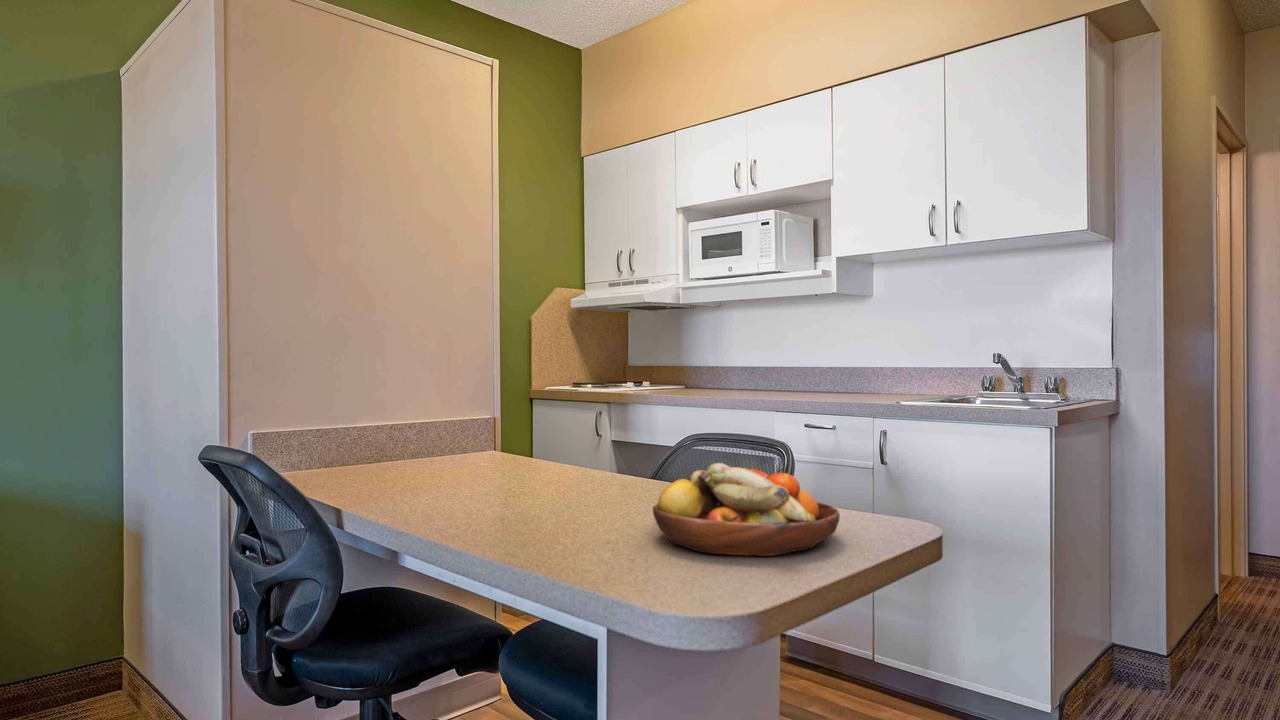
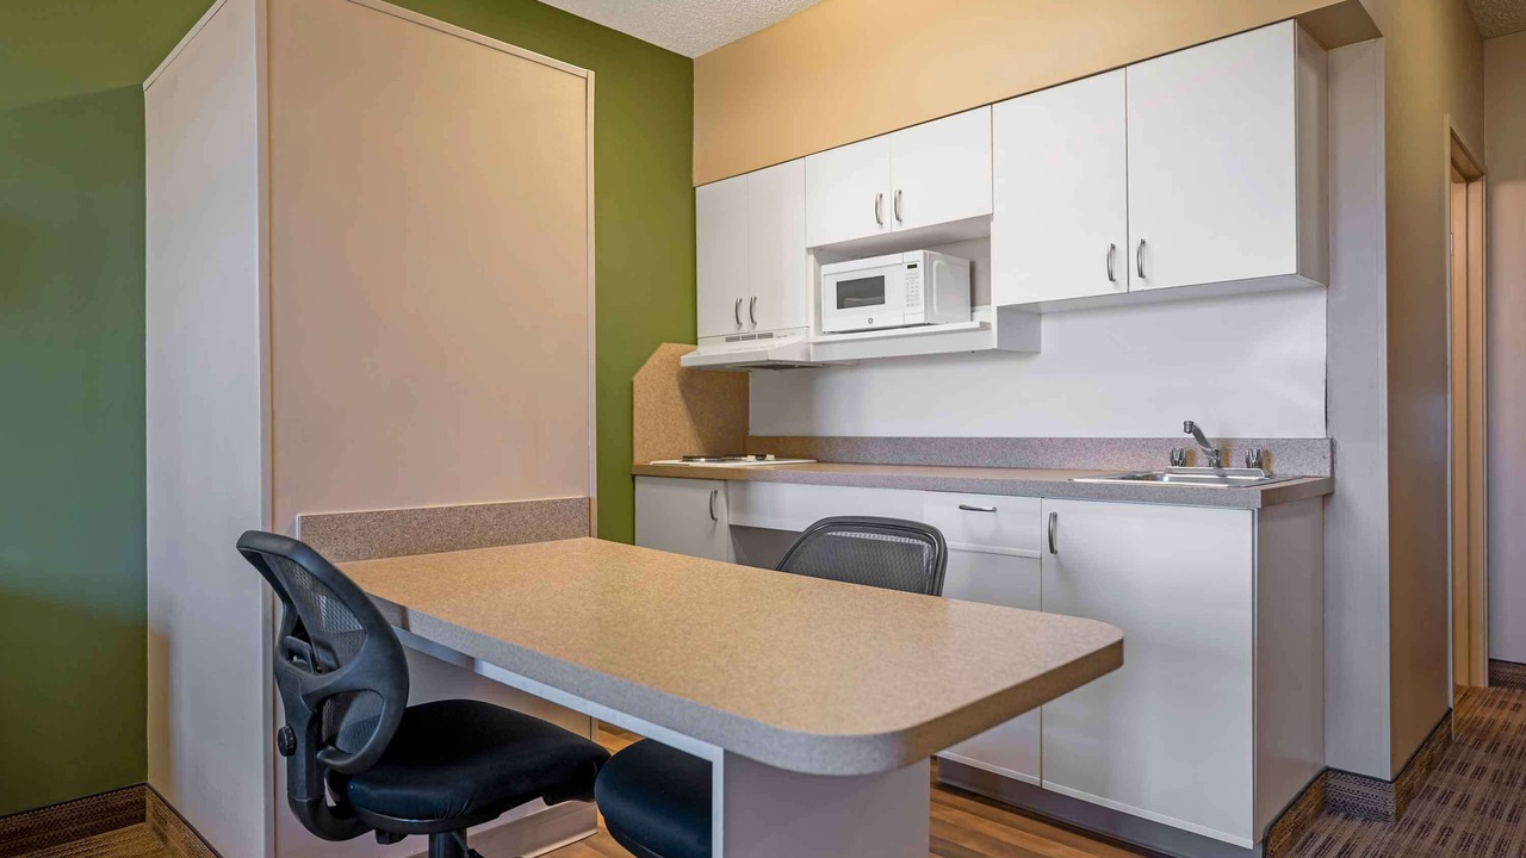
- fruit bowl [652,462,841,557]
